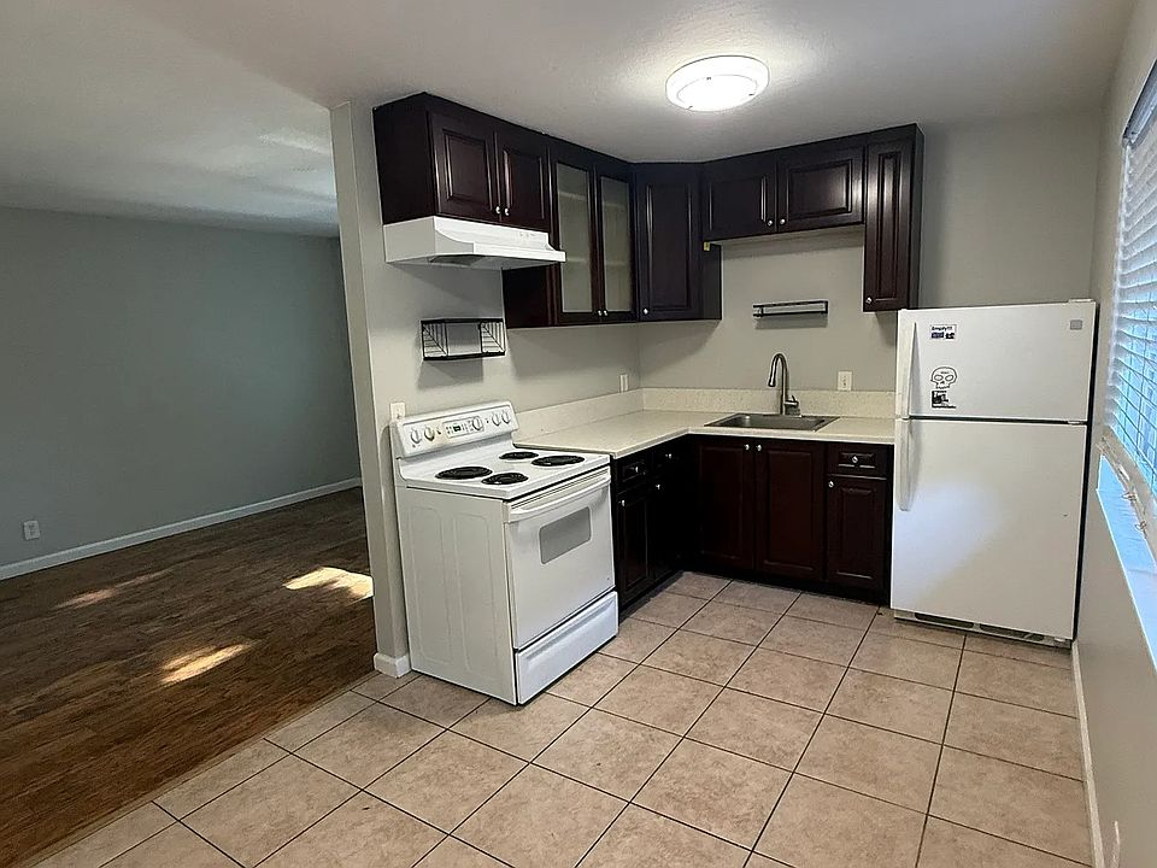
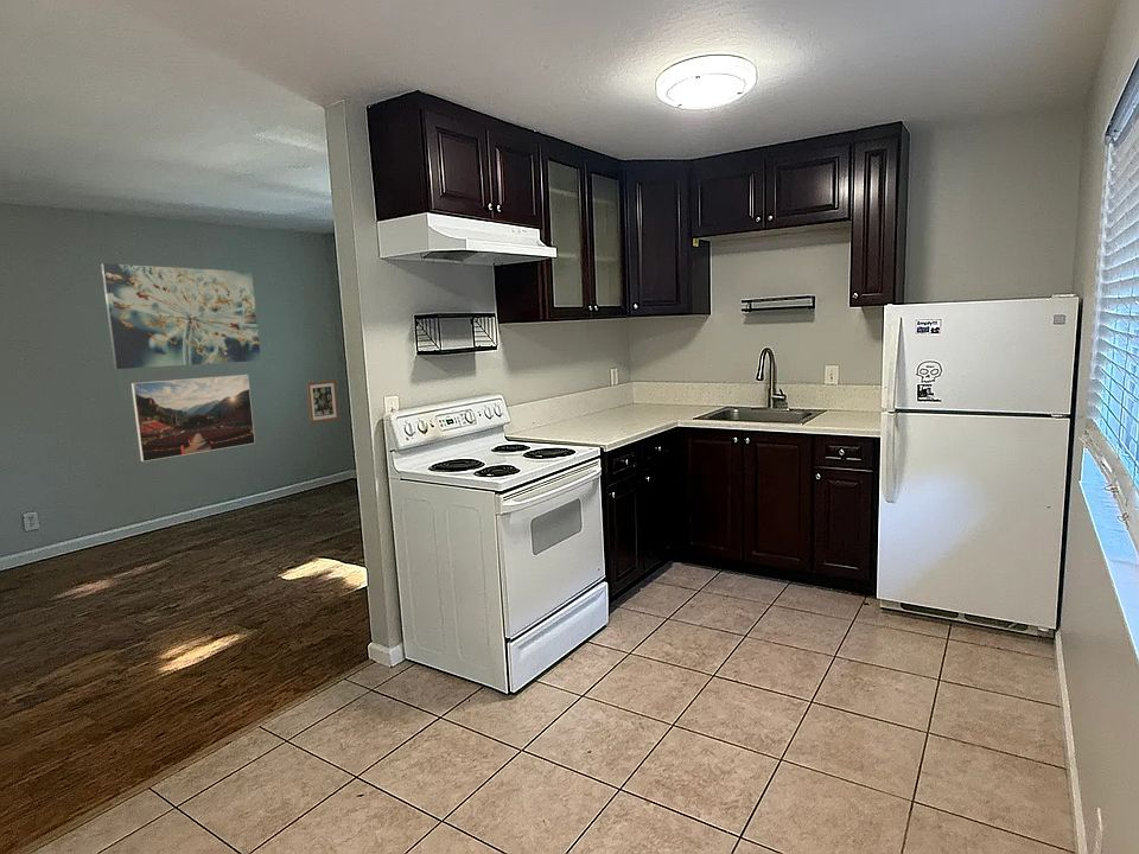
+ wall art [100,262,262,370]
+ wall art [306,380,341,425]
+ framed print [131,374,256,463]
